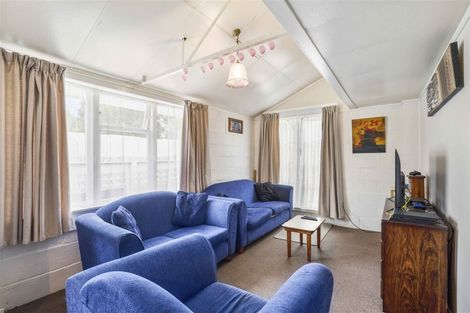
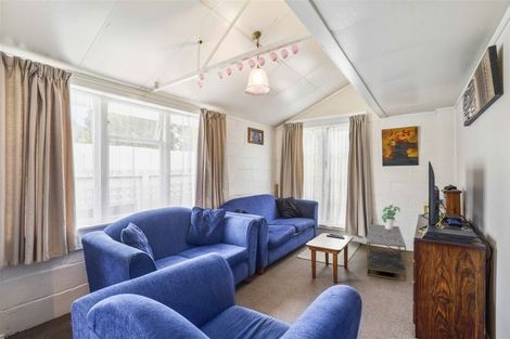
+ potted plant [381,204,401,230]
+ coffee table [366,223,407,283]
